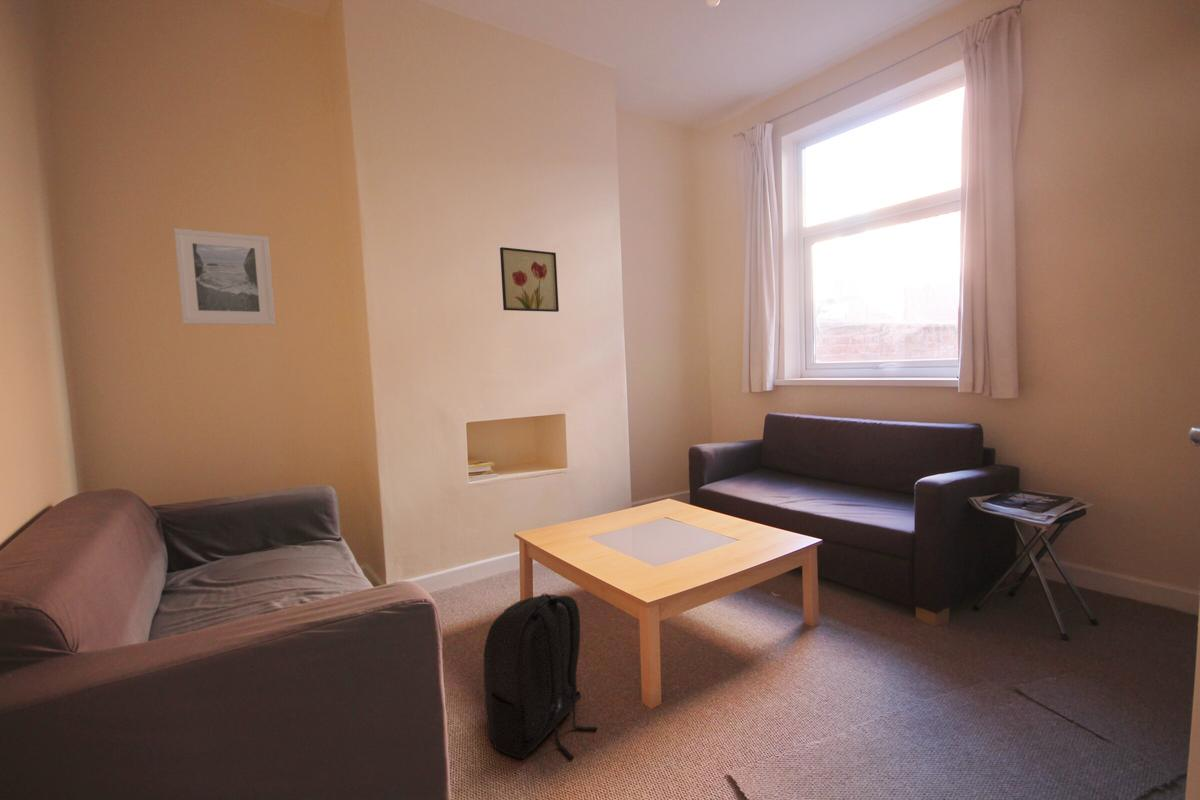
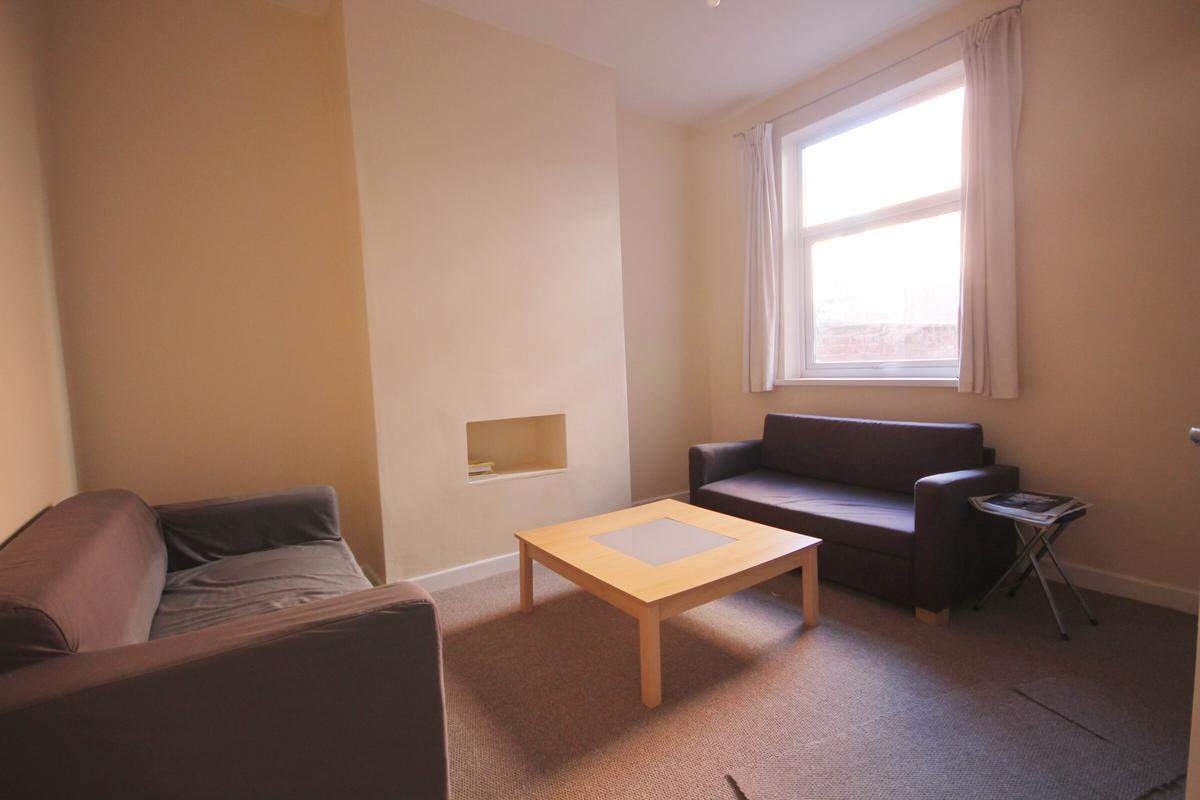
- backpack [483,593,599,760]
- wall art [499,246,560,313]
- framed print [173,227,277,326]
